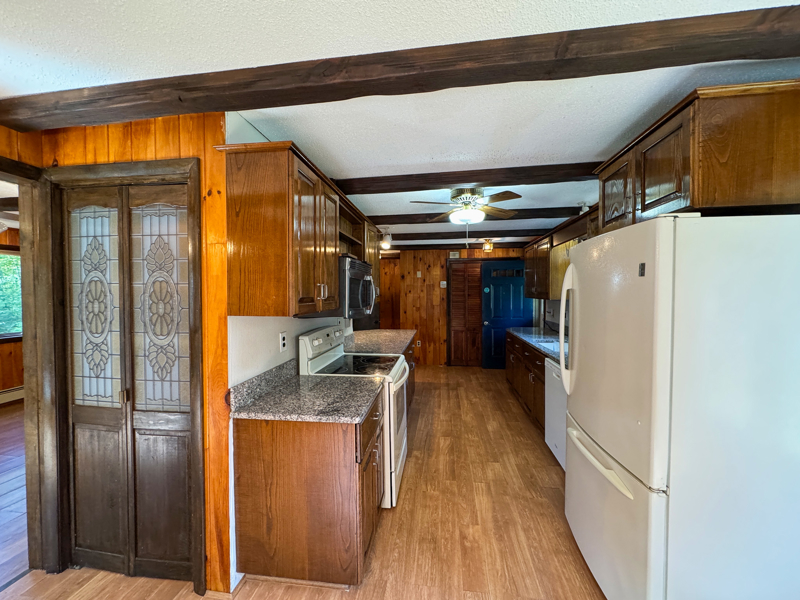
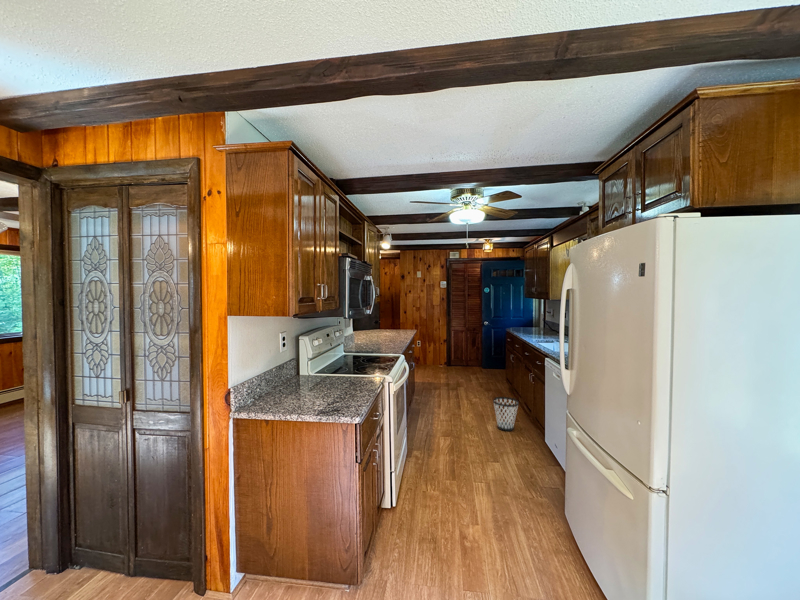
+ wastebasket [492,396,520,432]
